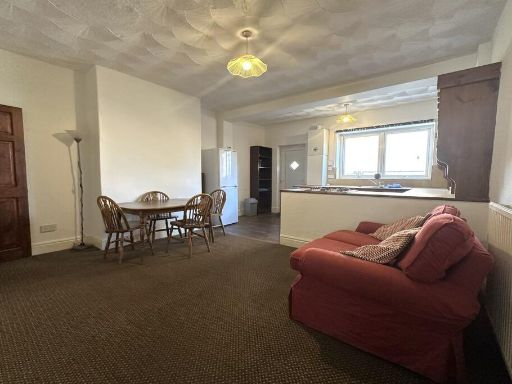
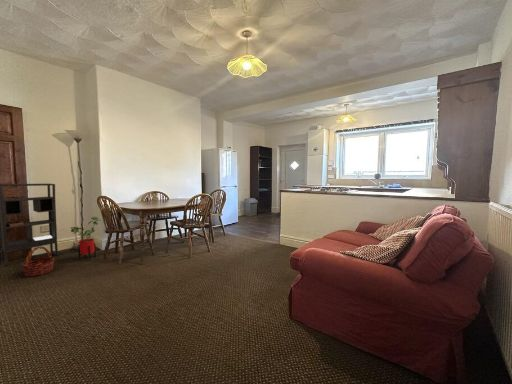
+ basket [20,246,56,277]
+ house plant [70,216,103,261]
+ bookshelf [0,183,60,268]
